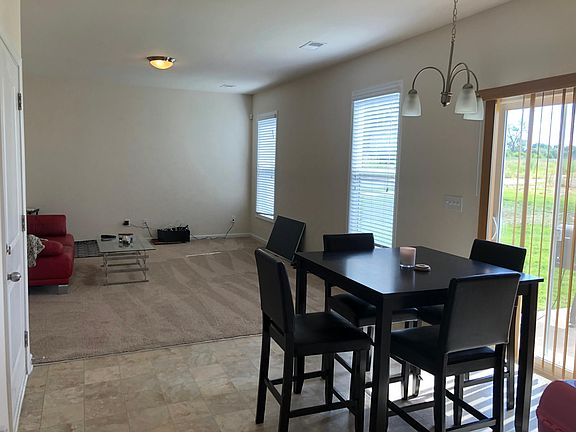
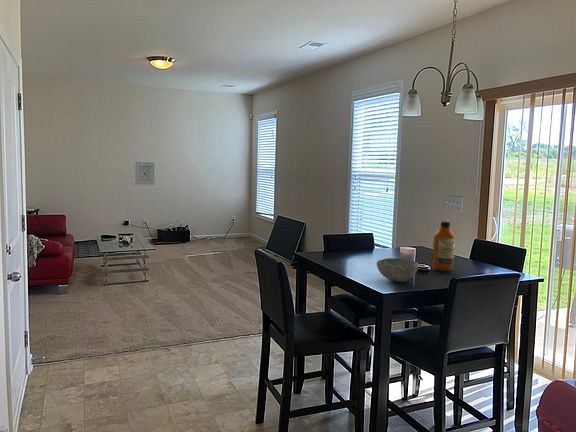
+ bowl [376,257,420,283]
+ bottle [431,220,456,272]
+ wall art [134,161,155,186]
